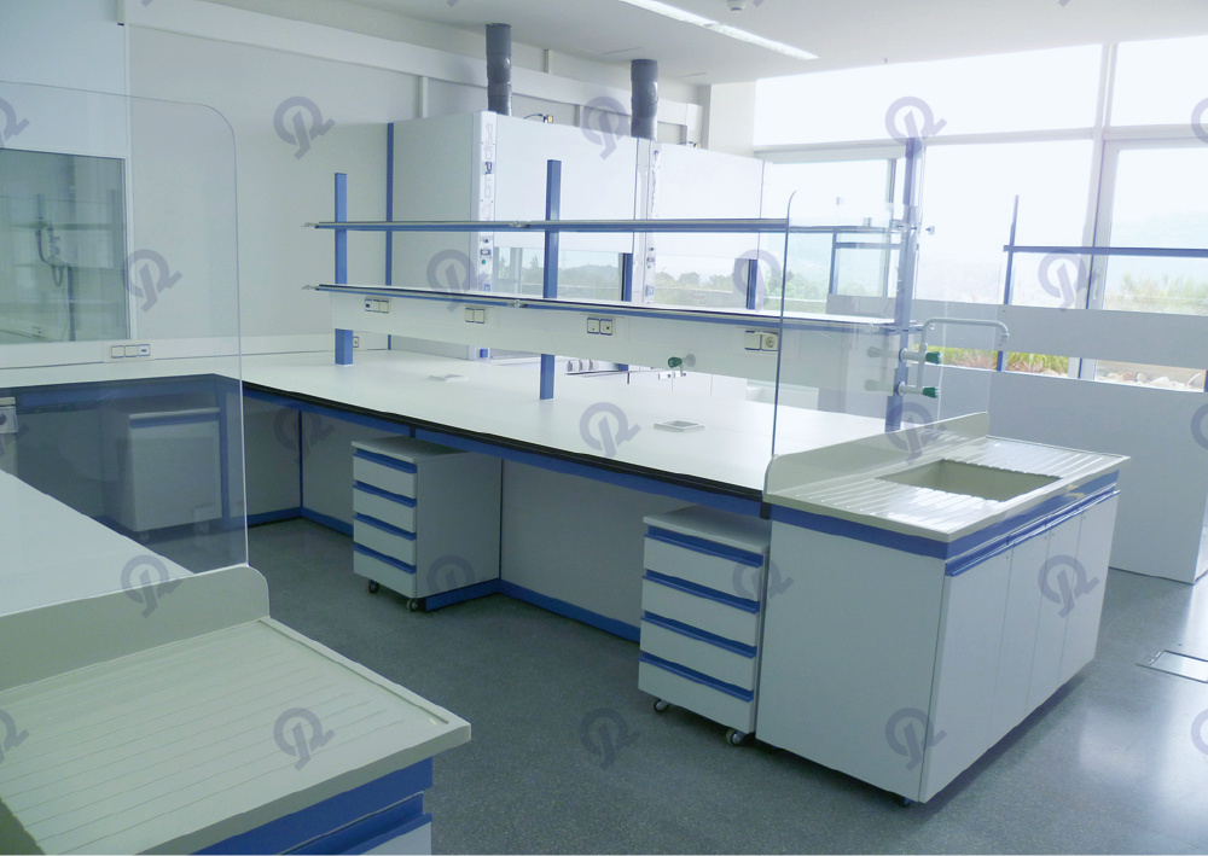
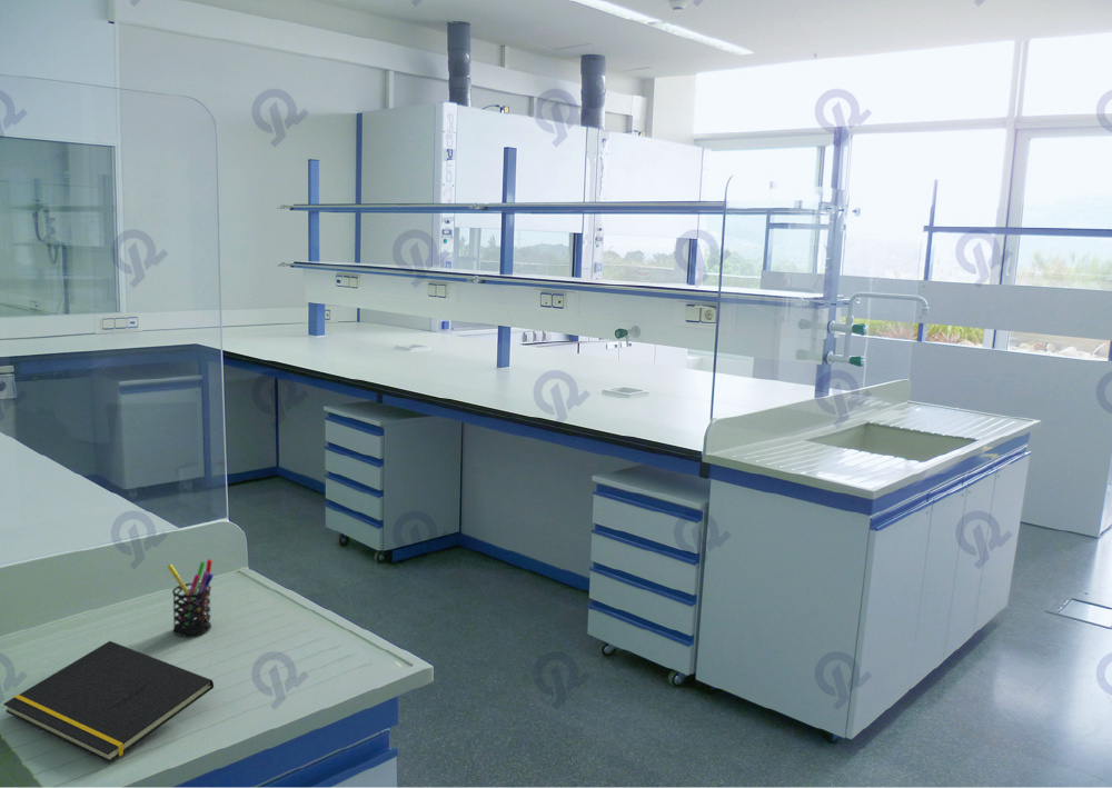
+ pen holder [166,558,215,637]
+ notepad [2,640,215,764]
